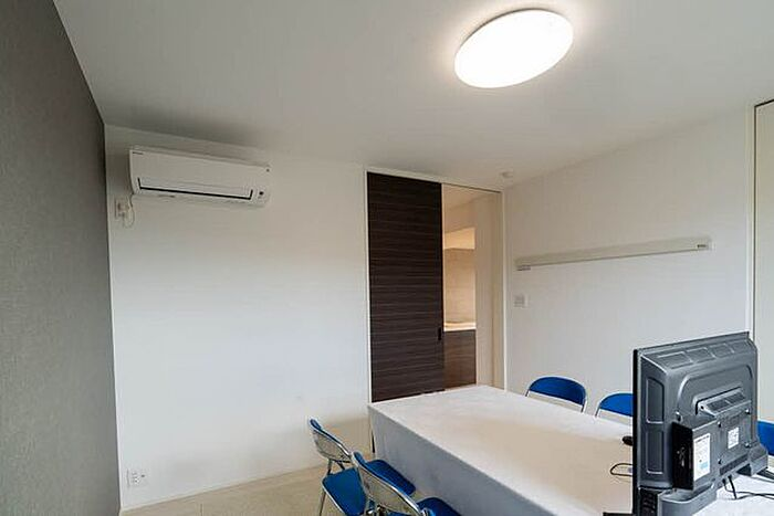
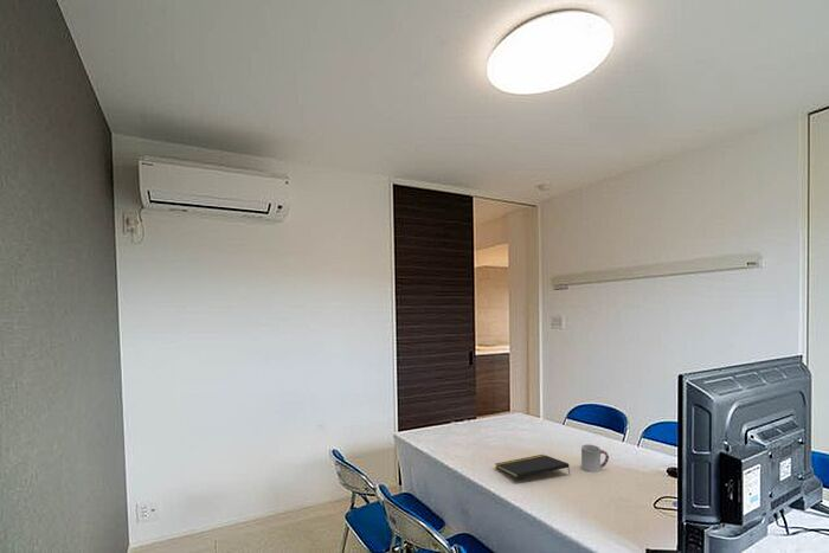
+ cup [580,443,610,474]
+ notepad [494,454,571,480]
